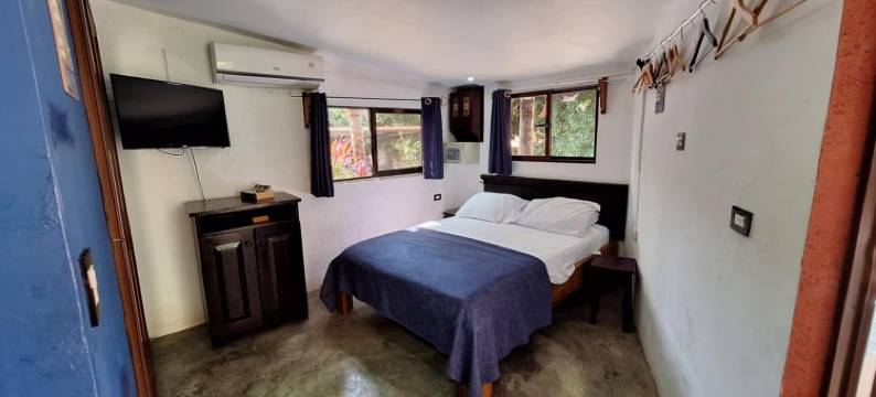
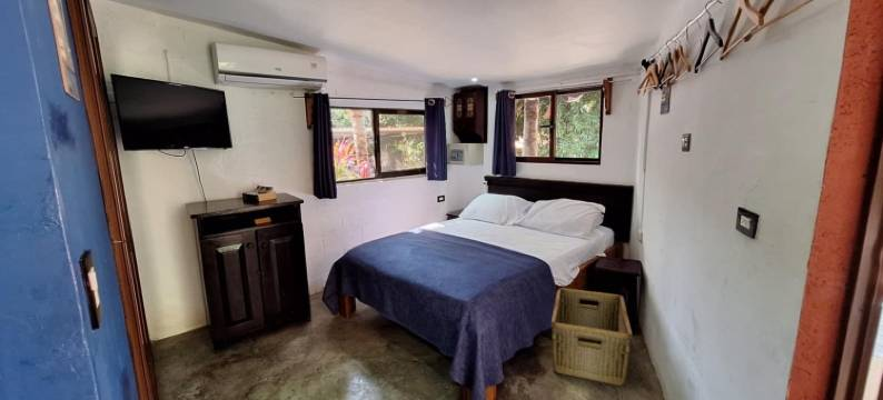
+ hamper [549,287,634,388]
